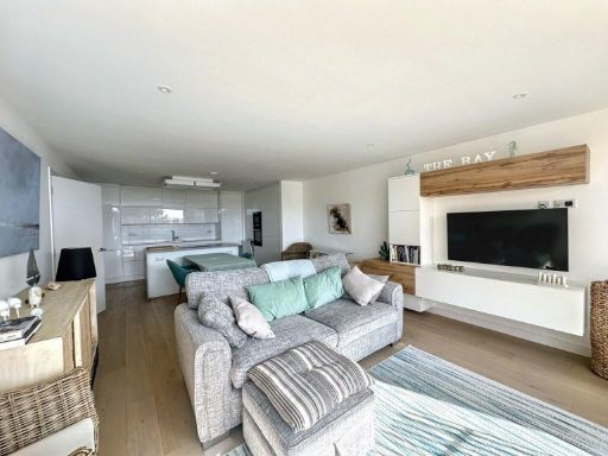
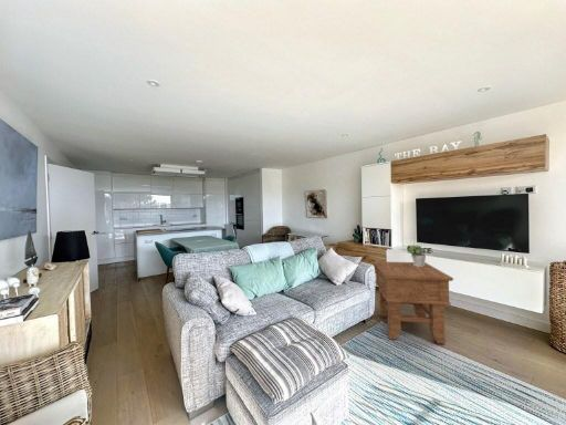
+ potted plant [407,243,428,267]
+ side table [373,260,454,345]
